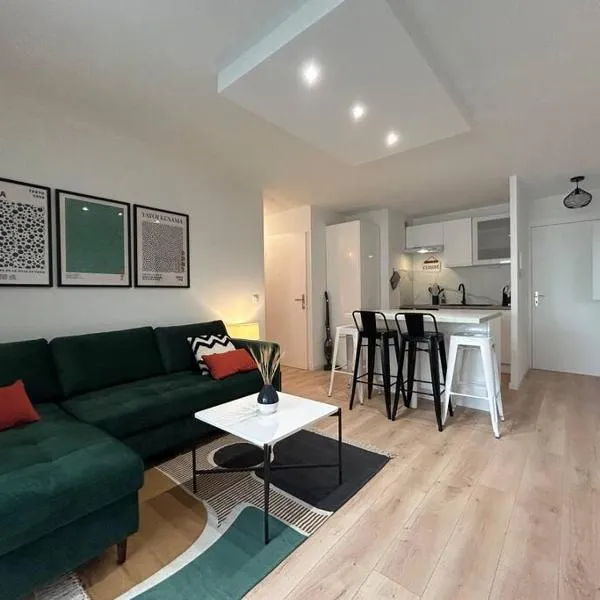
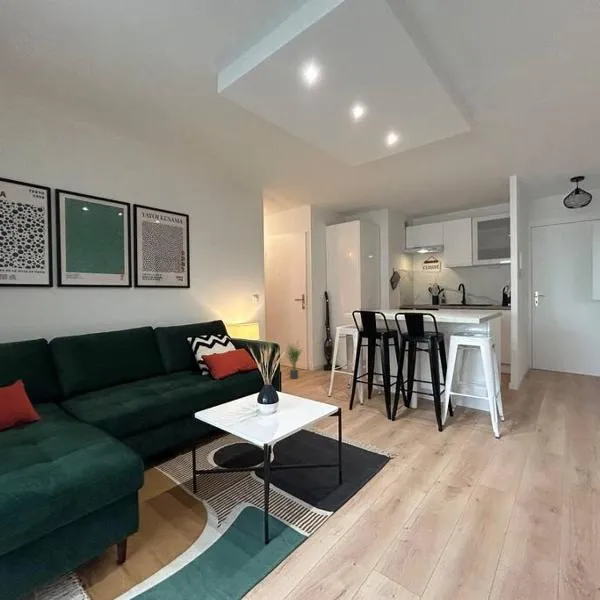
+ potted plant [284,339,303,380]
